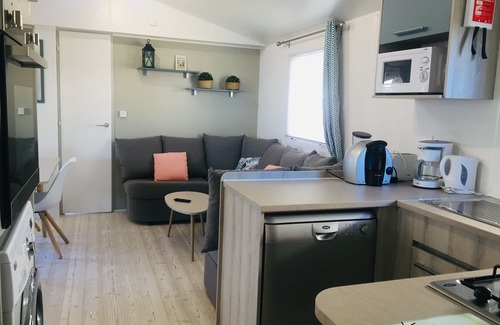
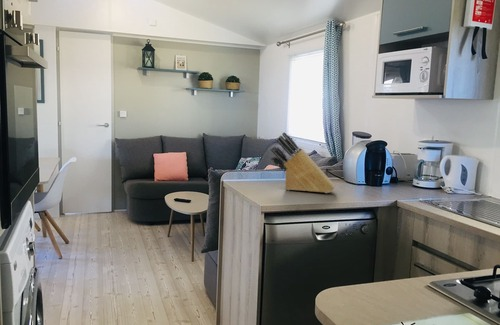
+ knife block [269,131,336,194]
